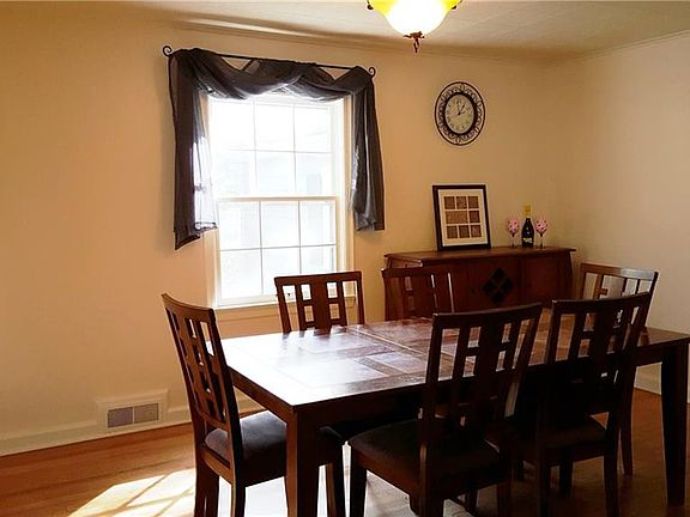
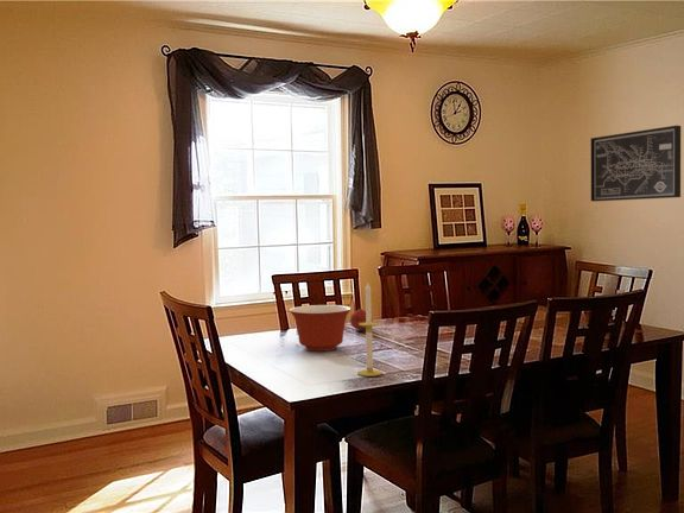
+ candle [356,281,384,378]
+ mixing bowl [289,304,353,352]
+ fruit [349,308,374,331]
+ wall art [590,125,682,202]
